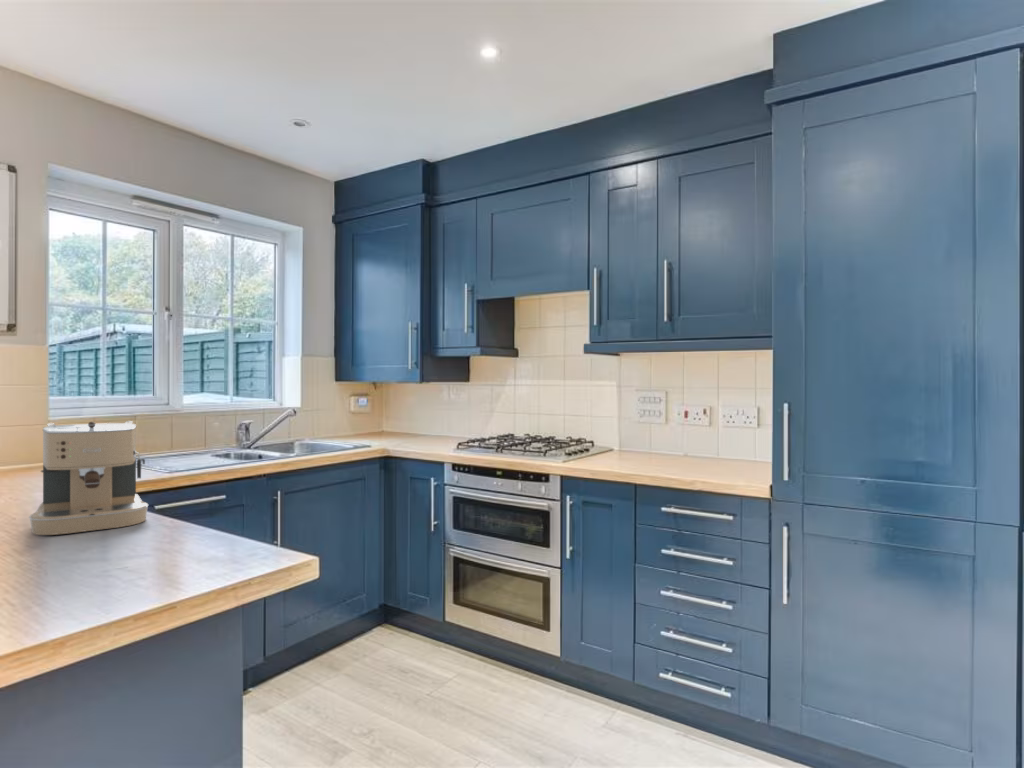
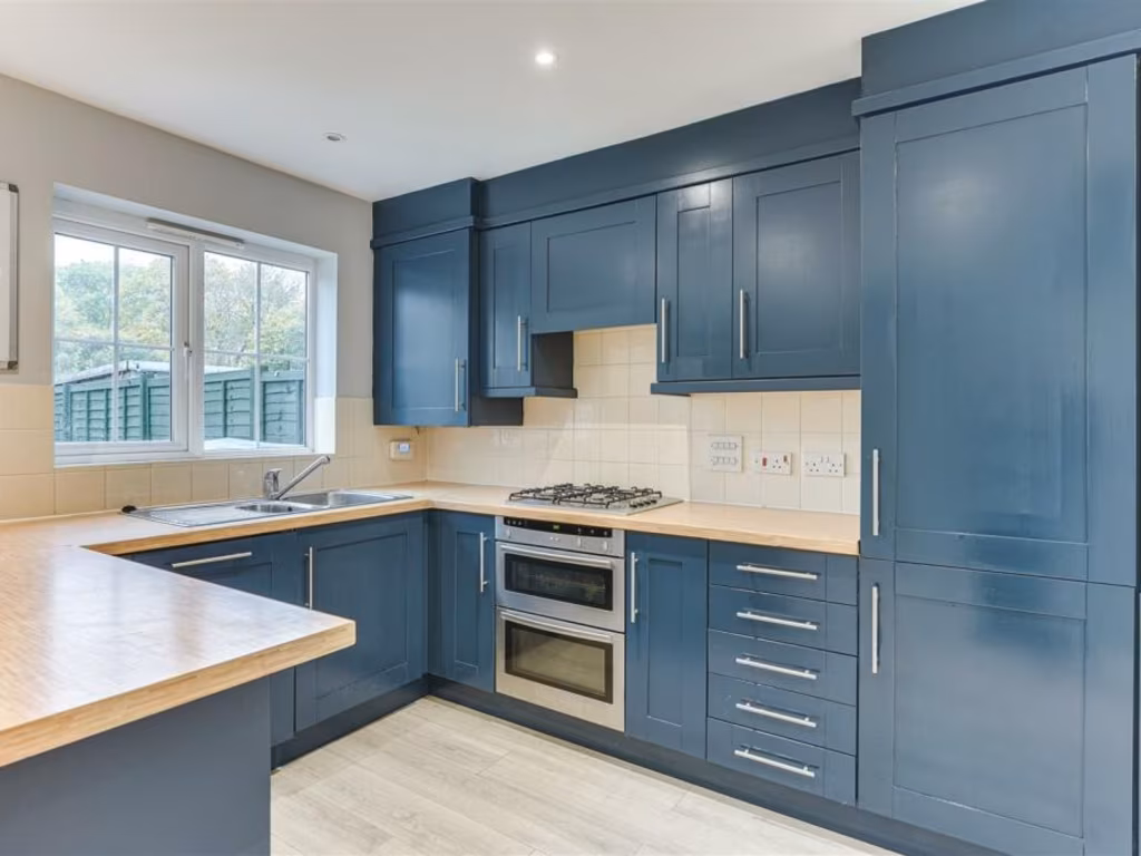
- coffee maker [28,420,149,536]
